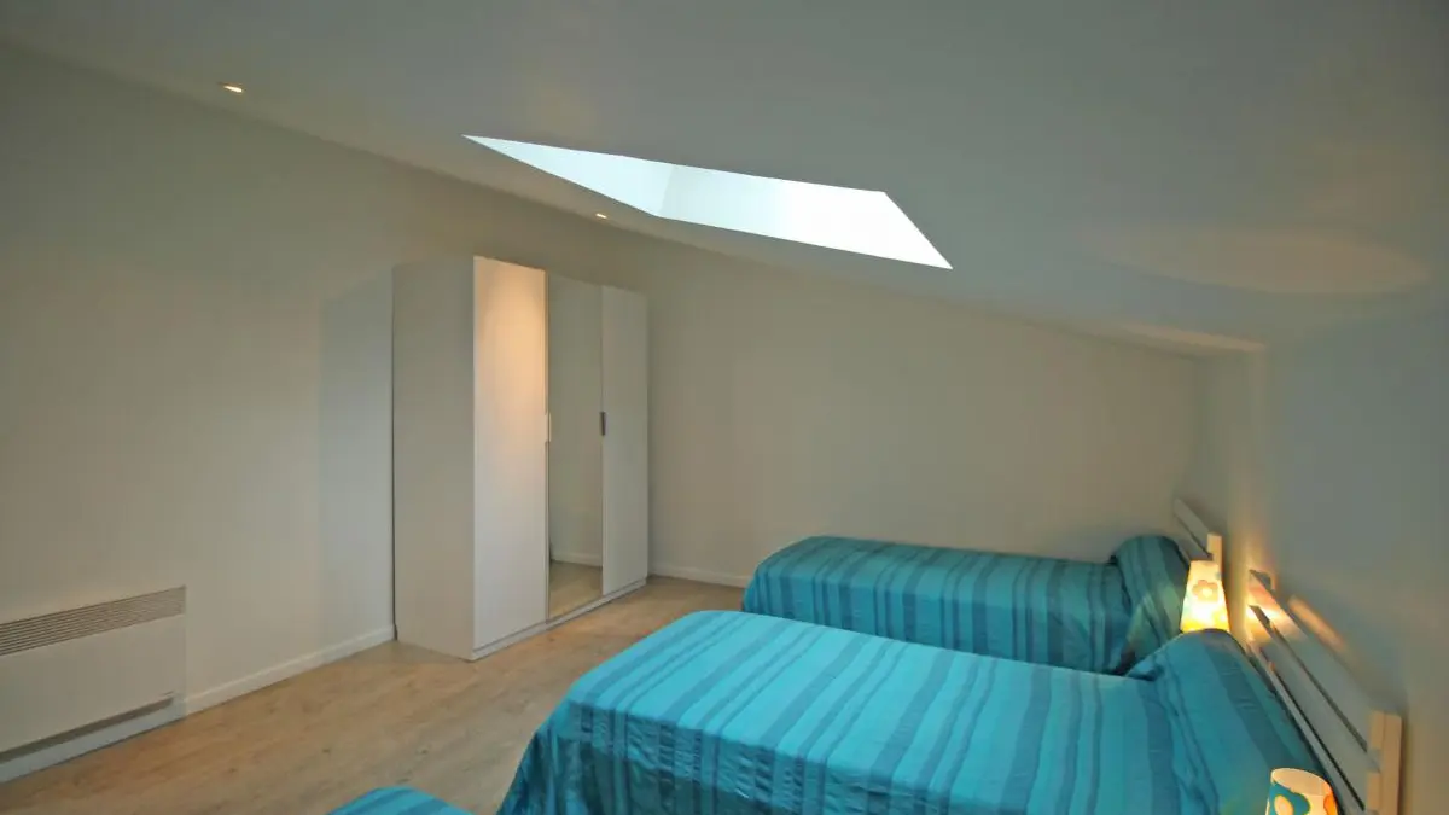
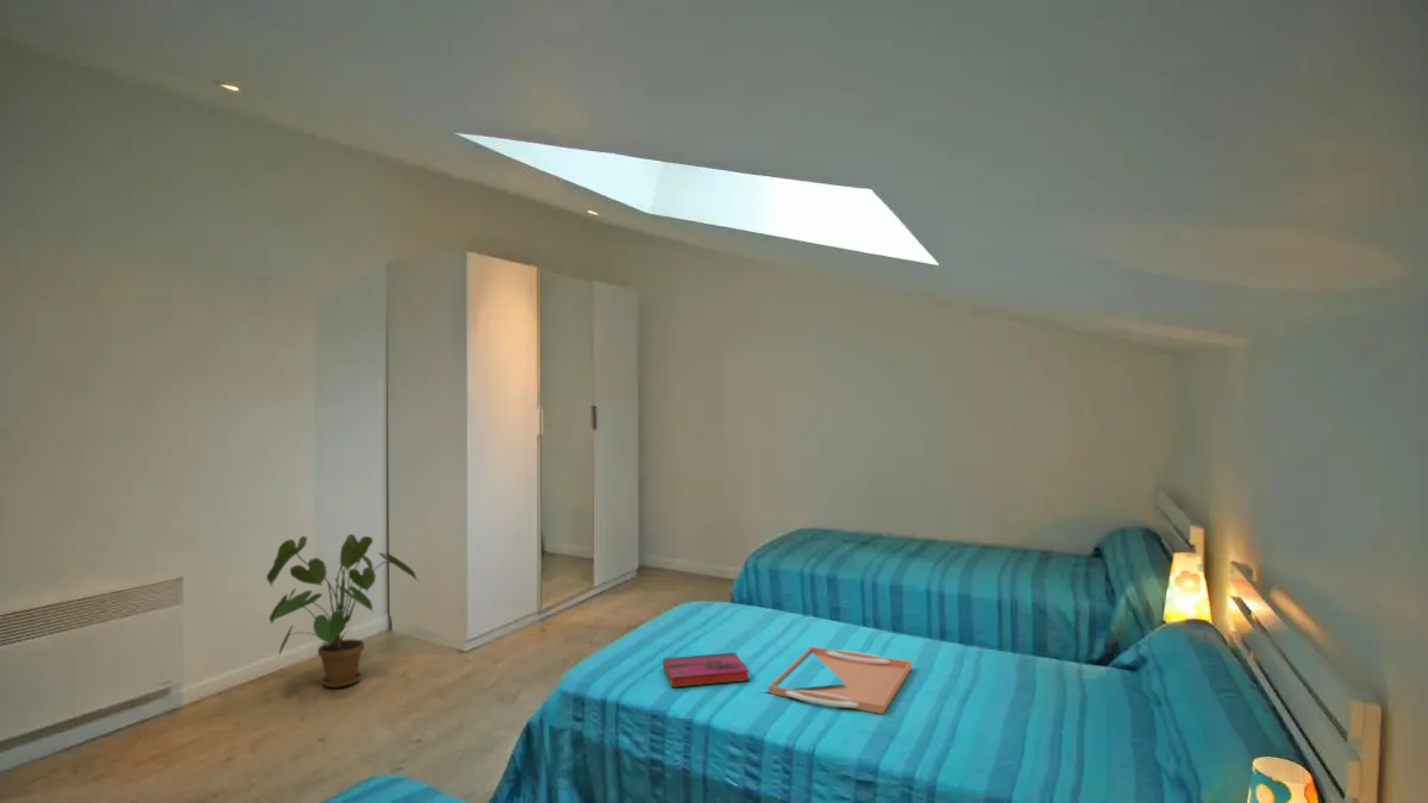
+ house plant [265,533,421,689]
+ serving tray [768,645,913,715]
+ hardback book [662,652,750,689]
